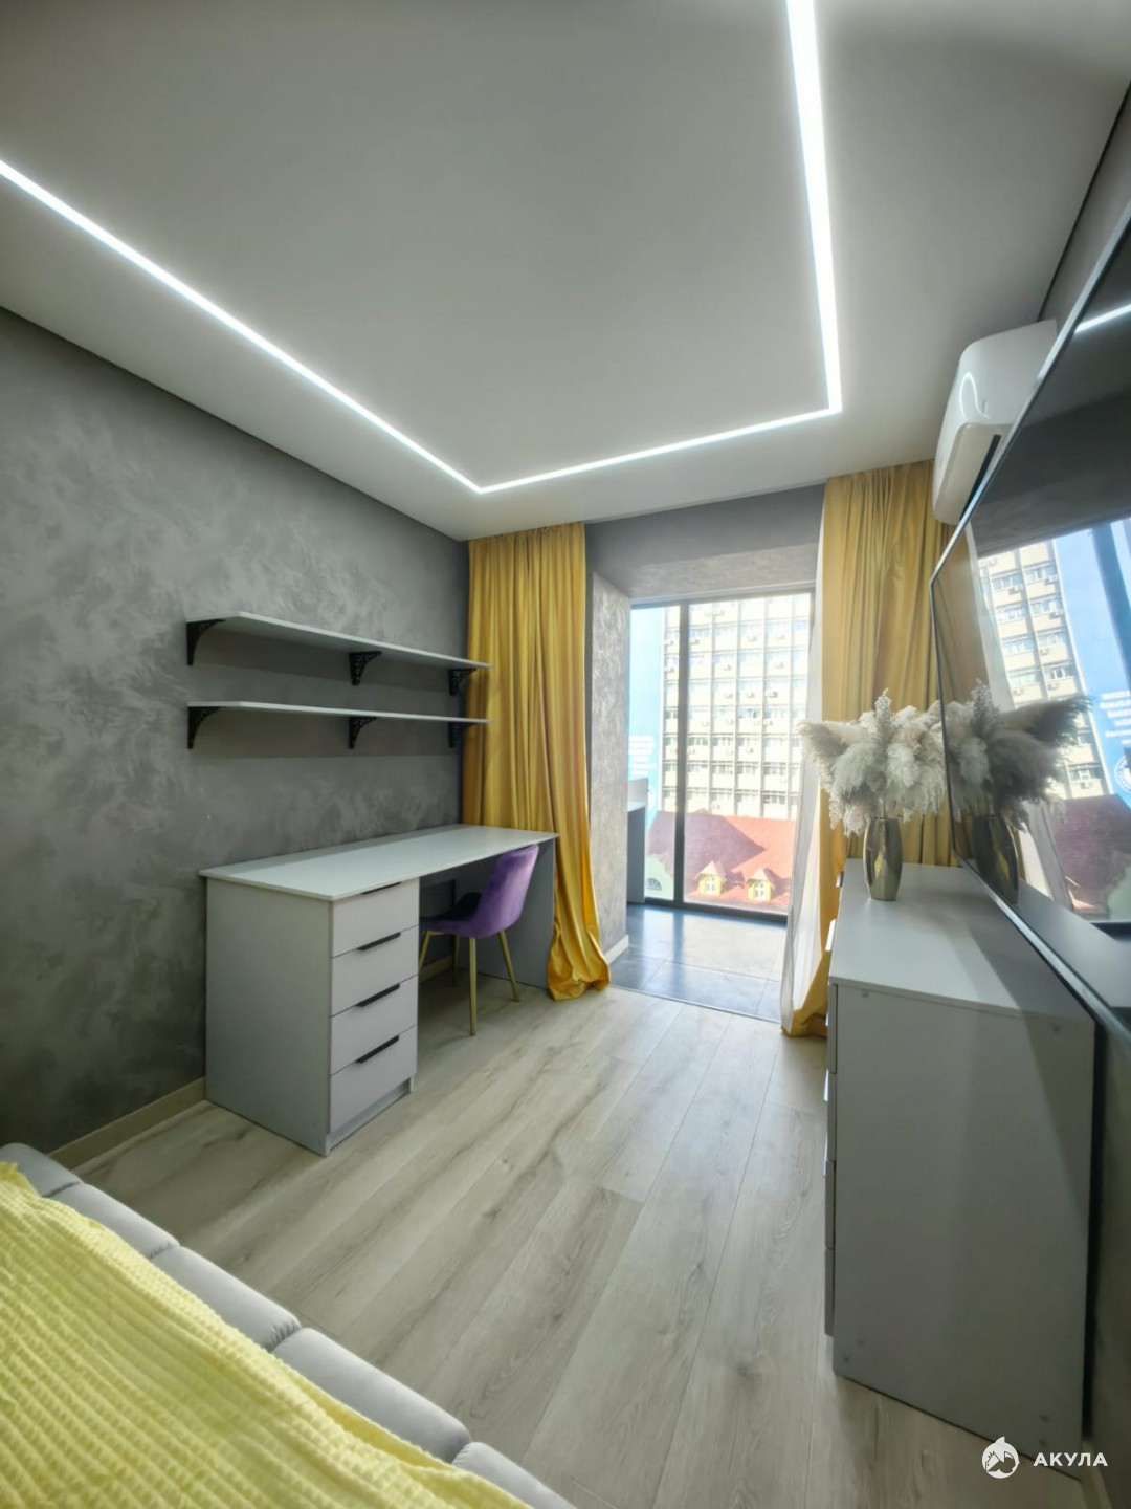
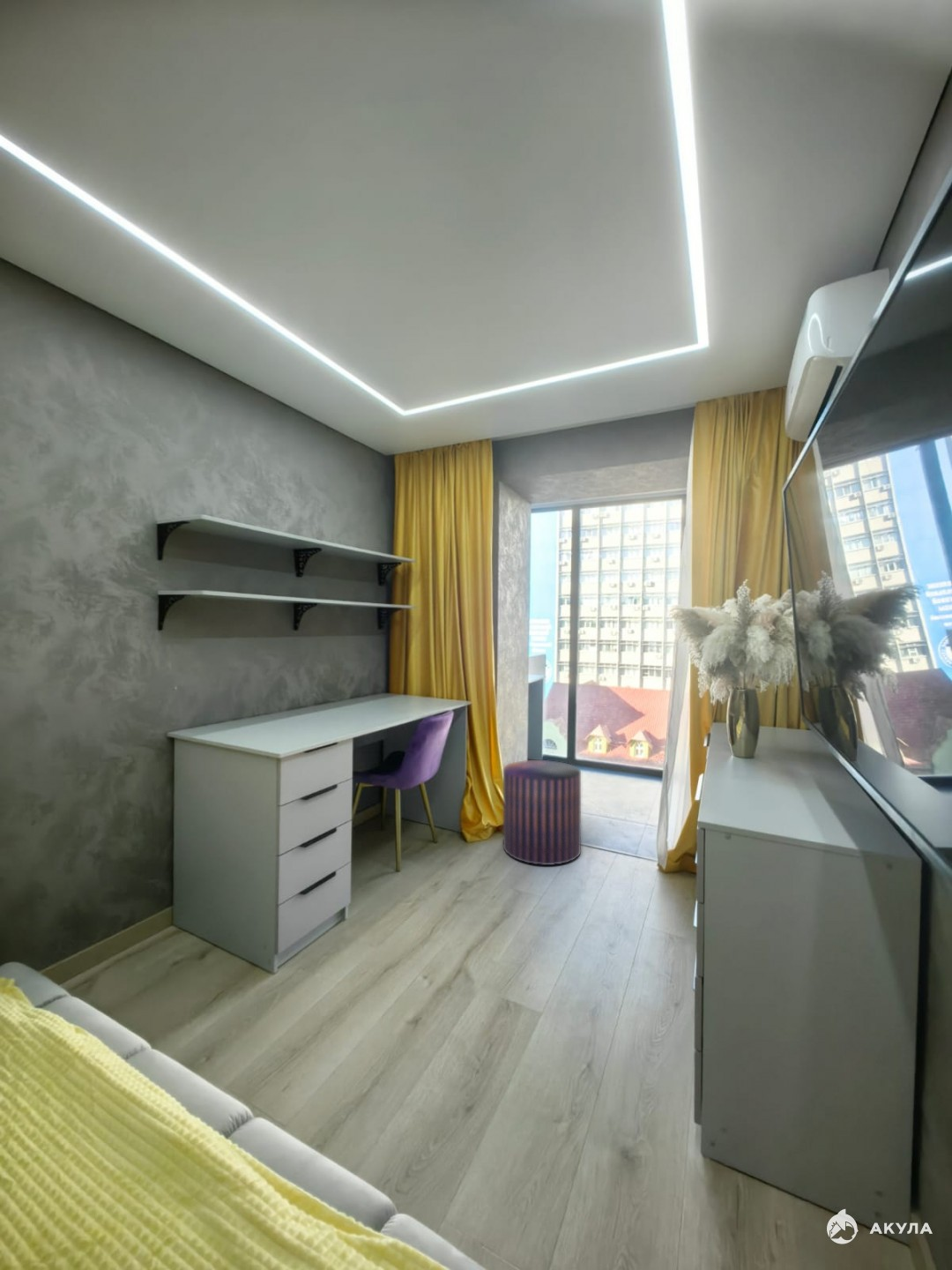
+ pouf [502,759,582,866]
